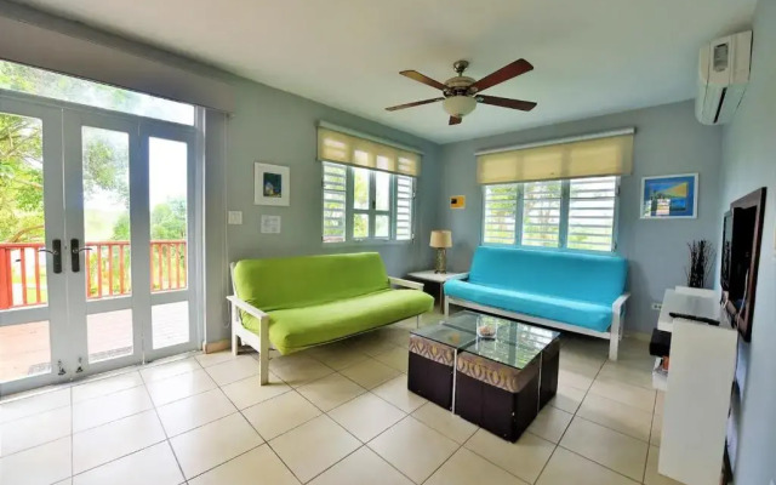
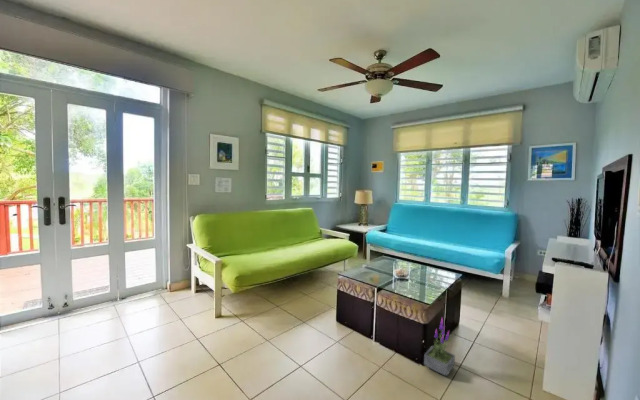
+ potted plant [423,316,456,377]
